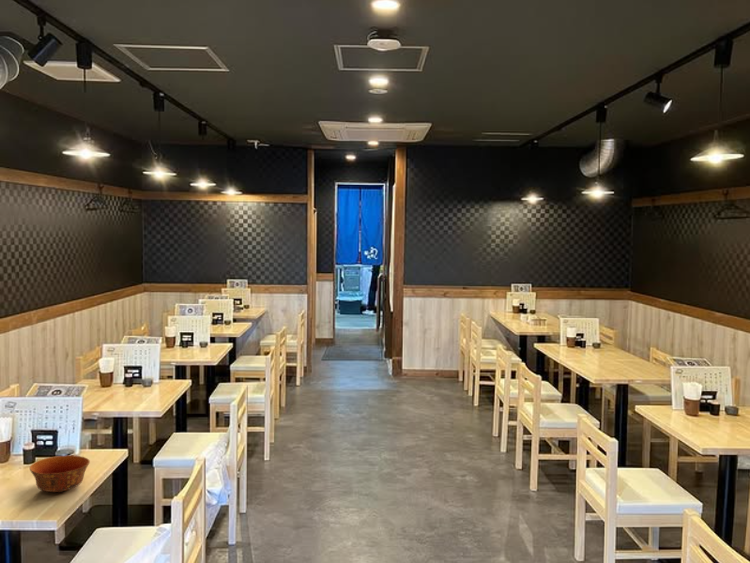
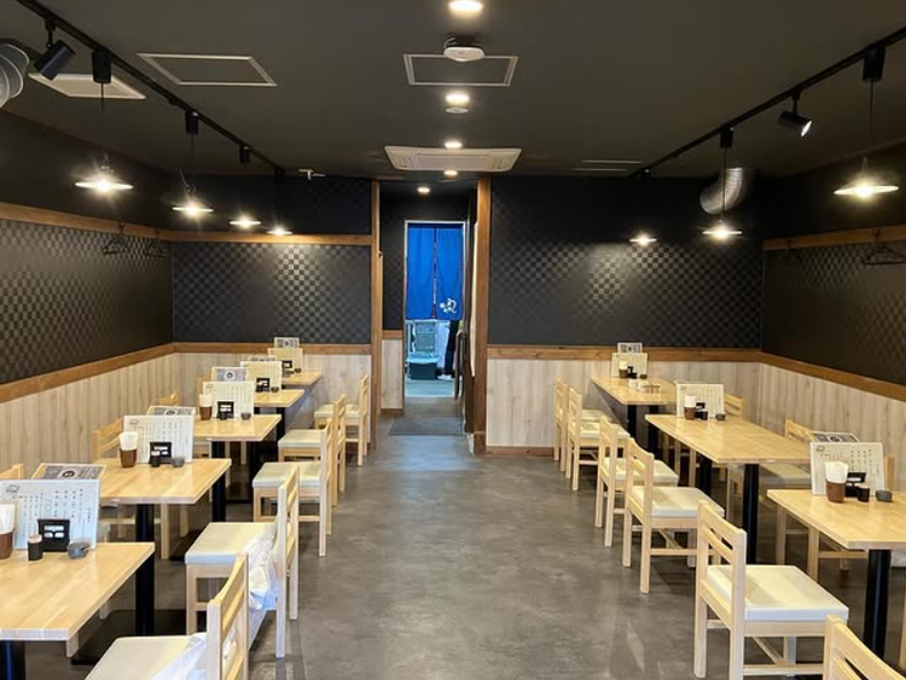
- bowl [29,454,91,493]
